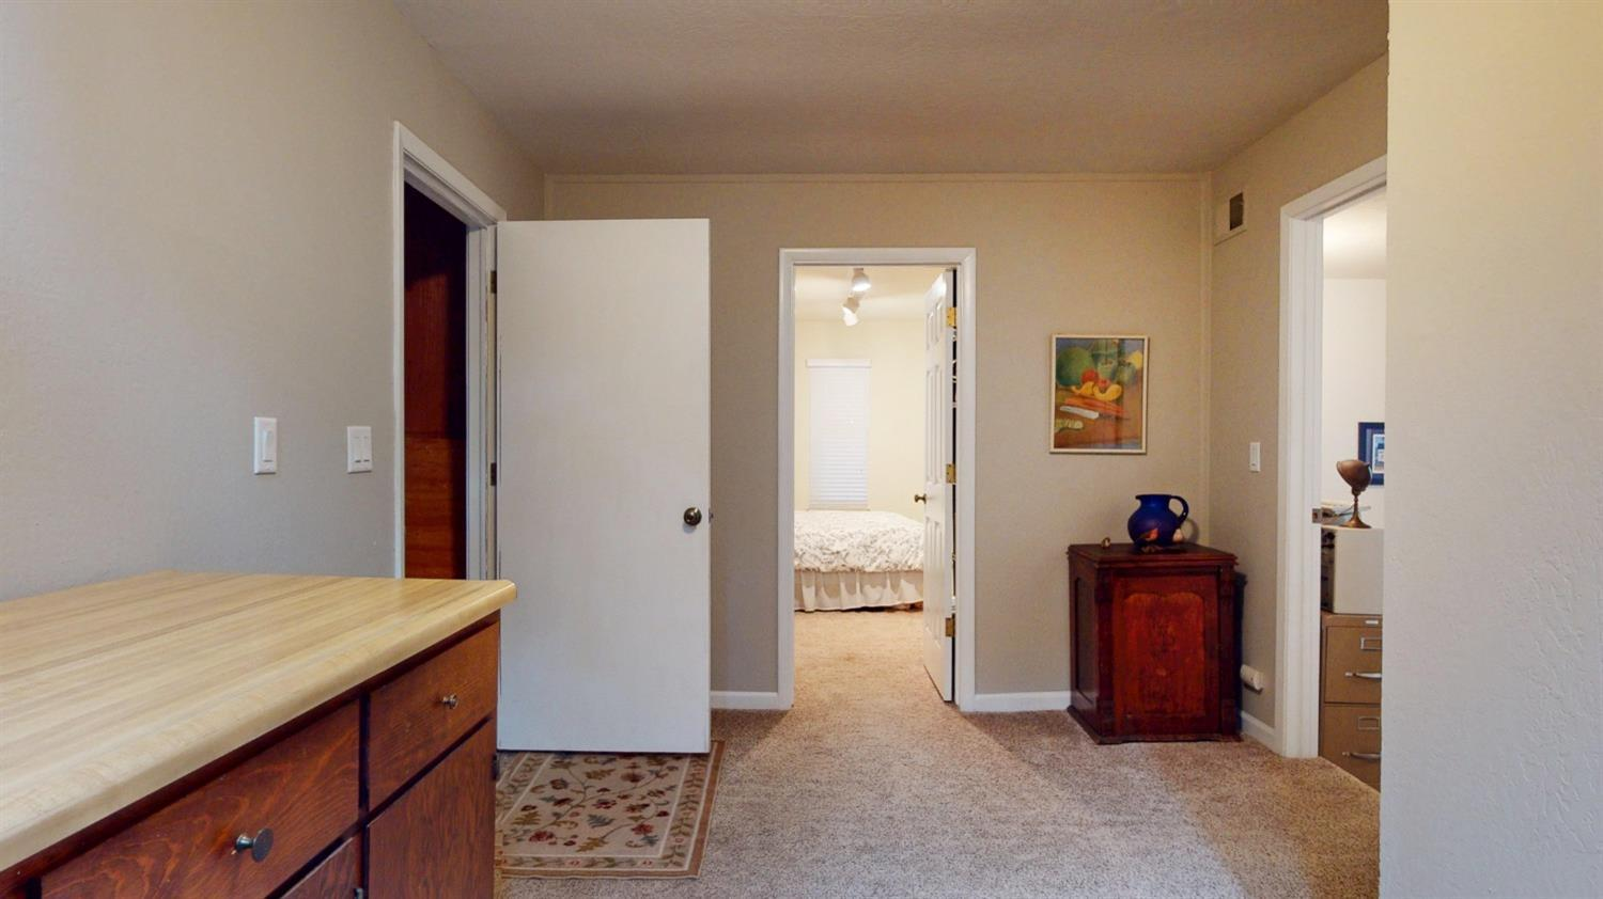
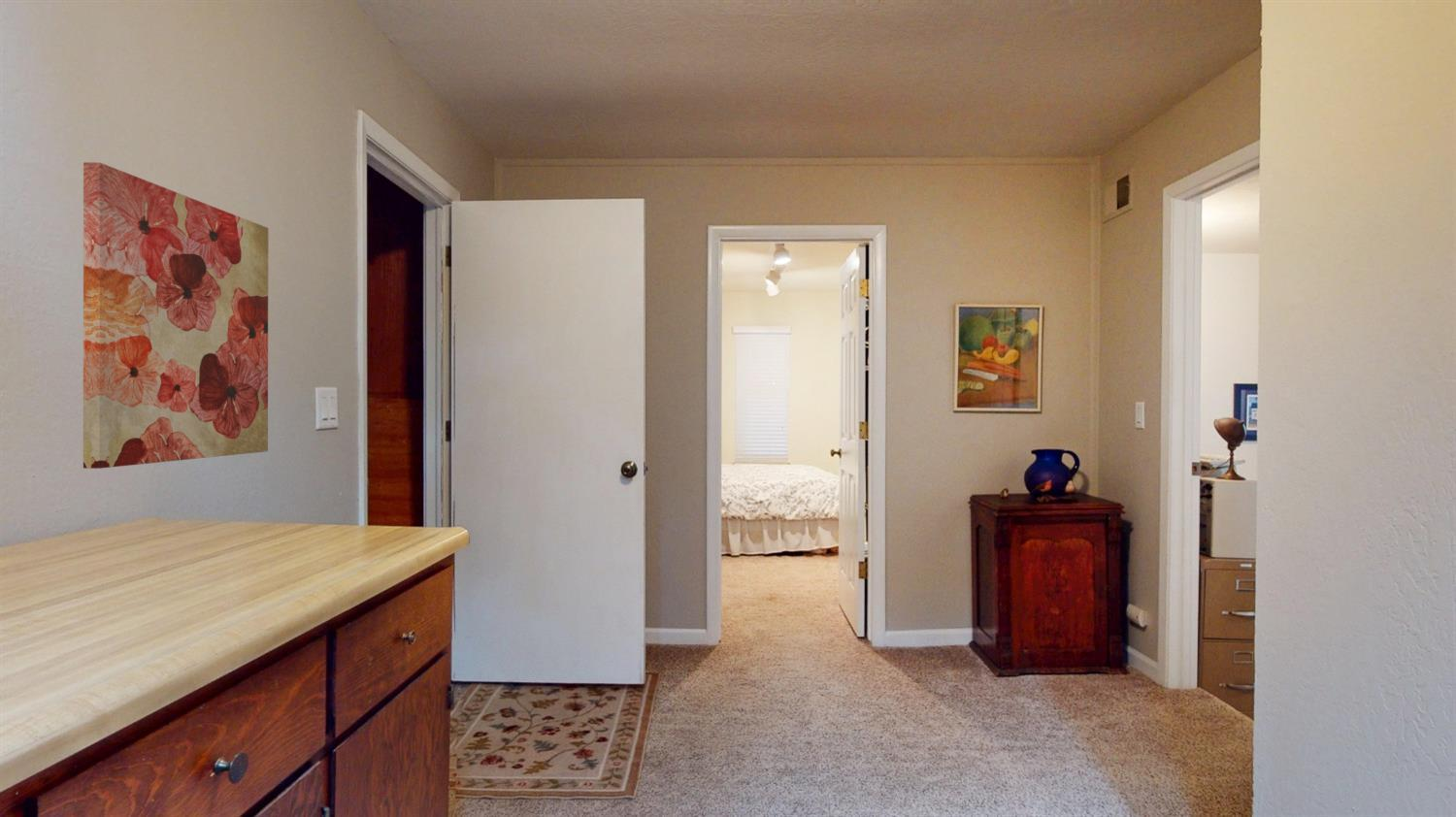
+ wall art [83,161,269,470]
